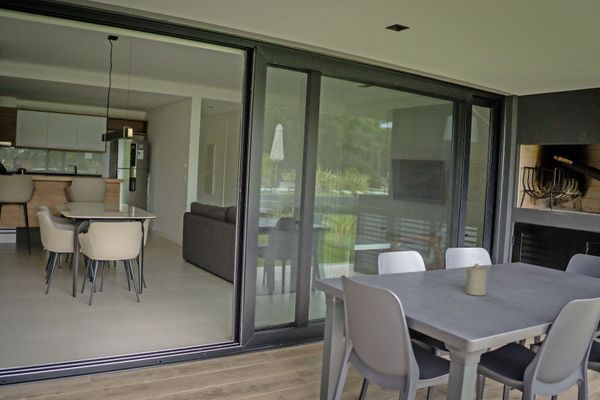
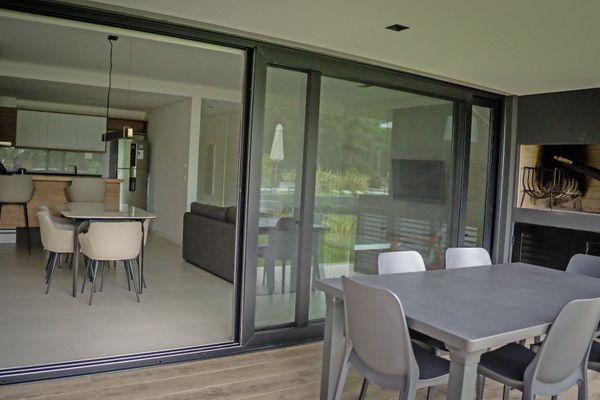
- candle [464,262,488,296]
